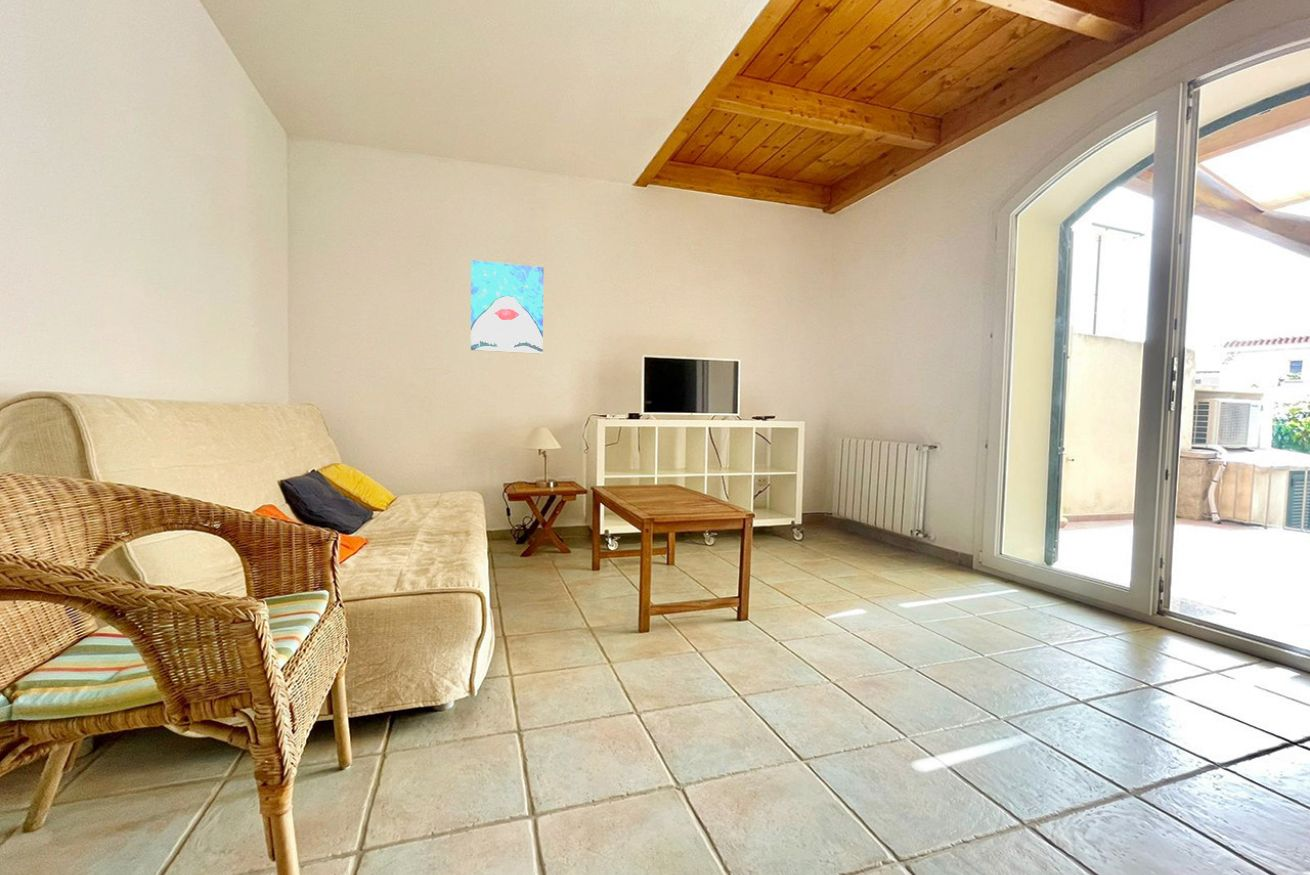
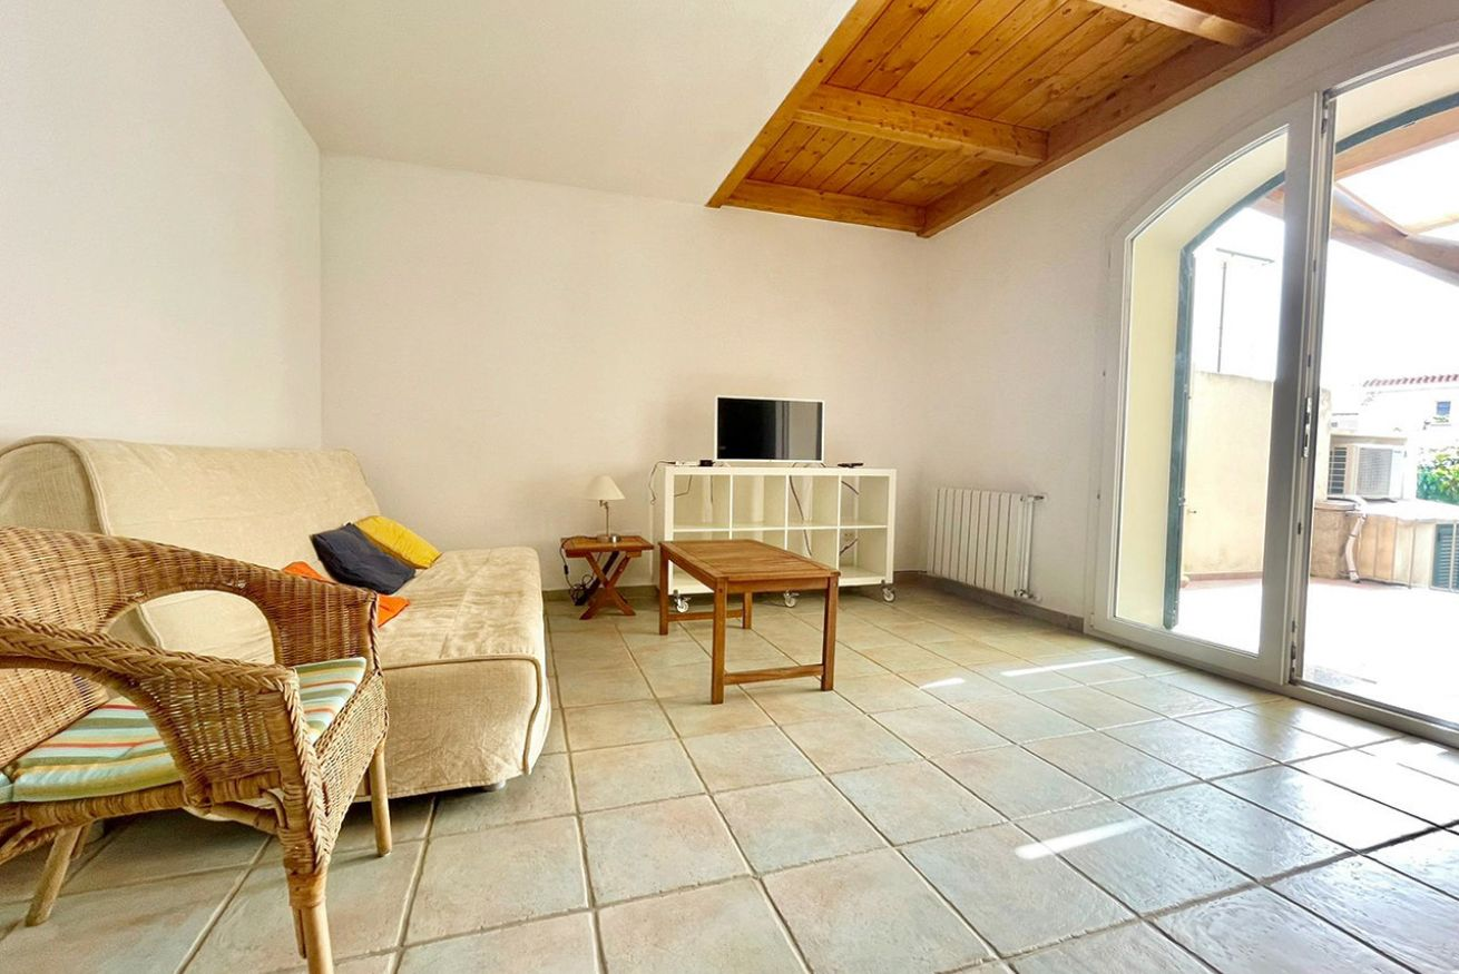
- wall art [470,259,544,355]
